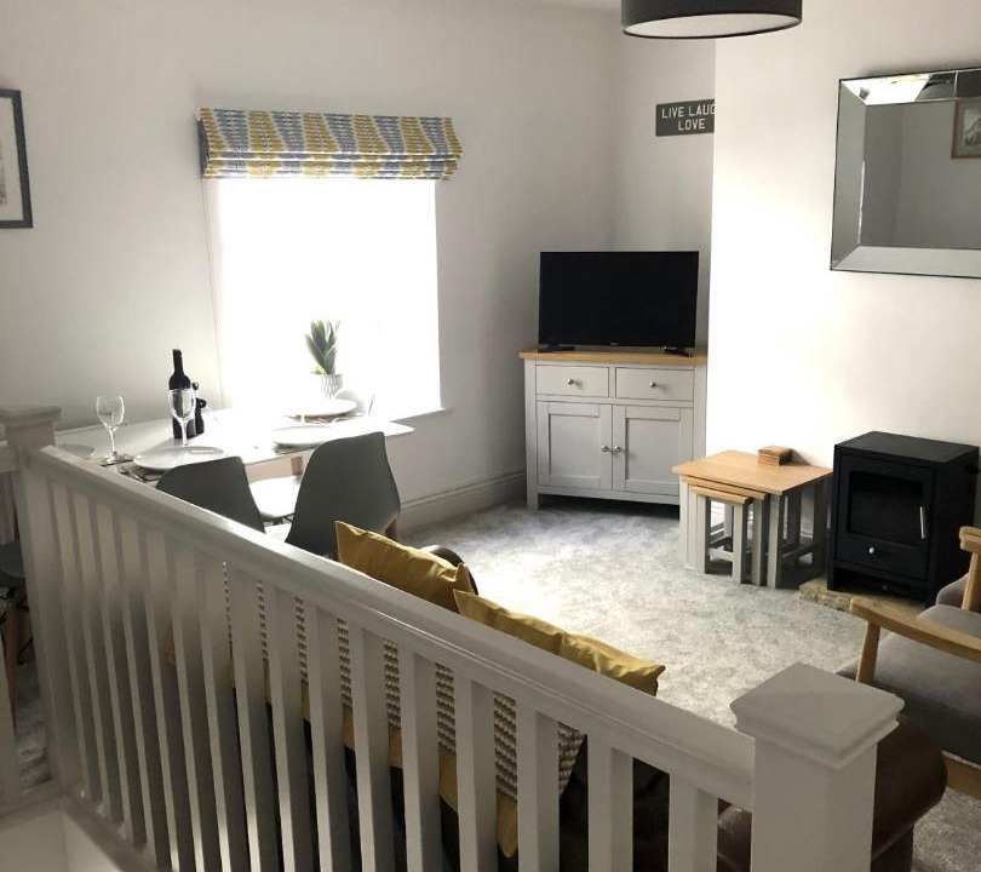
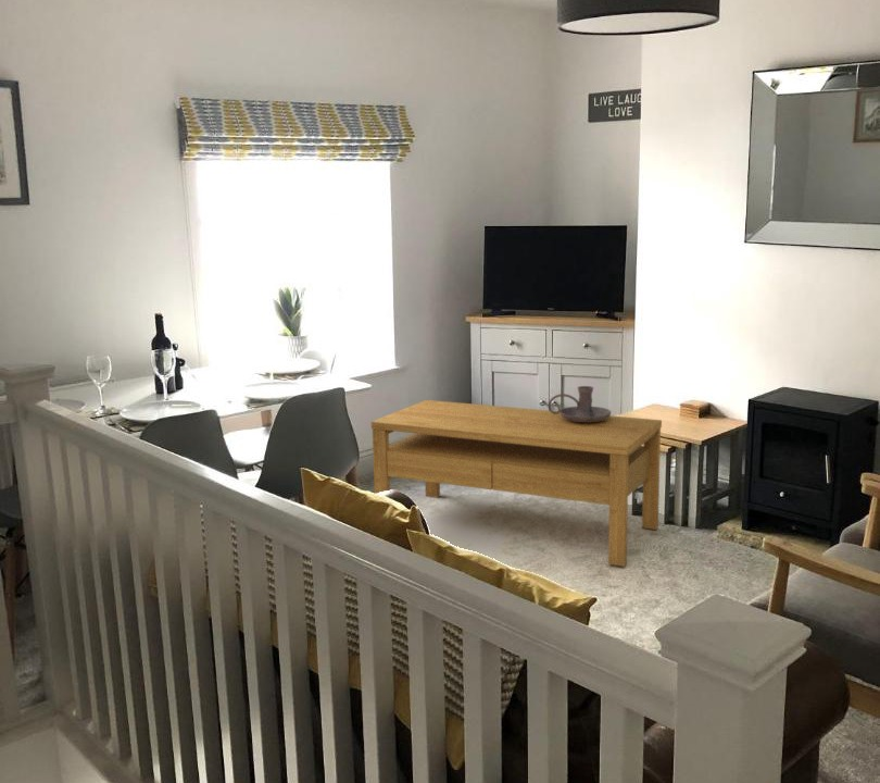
+ candle holder [548,385,612,422]
+ coffee table [370,399,663,568]
